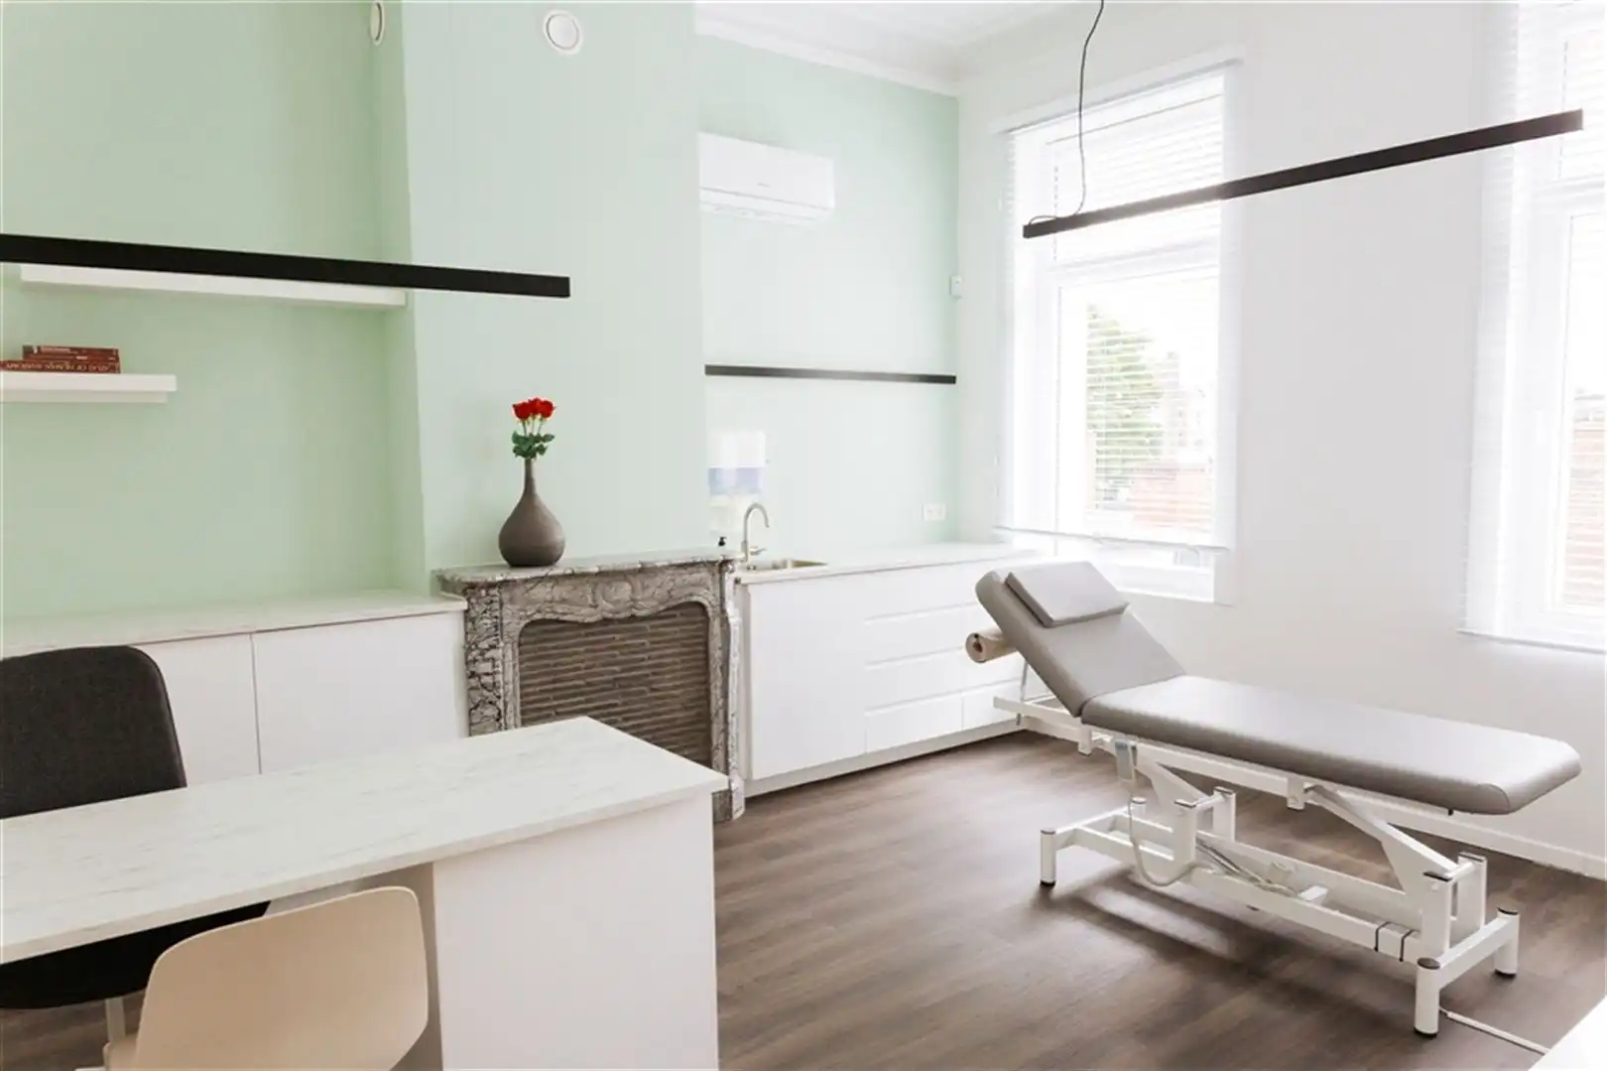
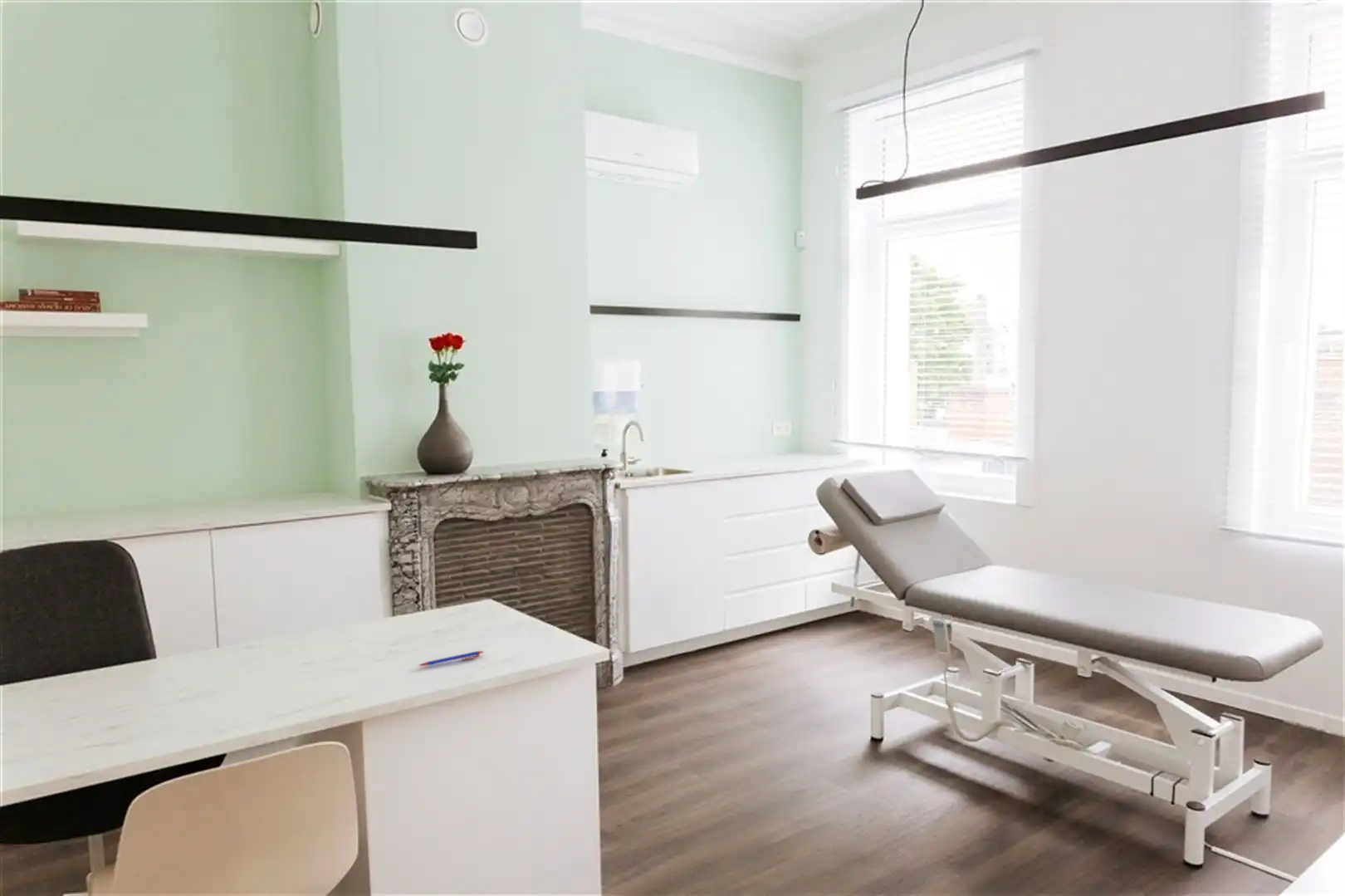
+ pen [417,650,484,667]
